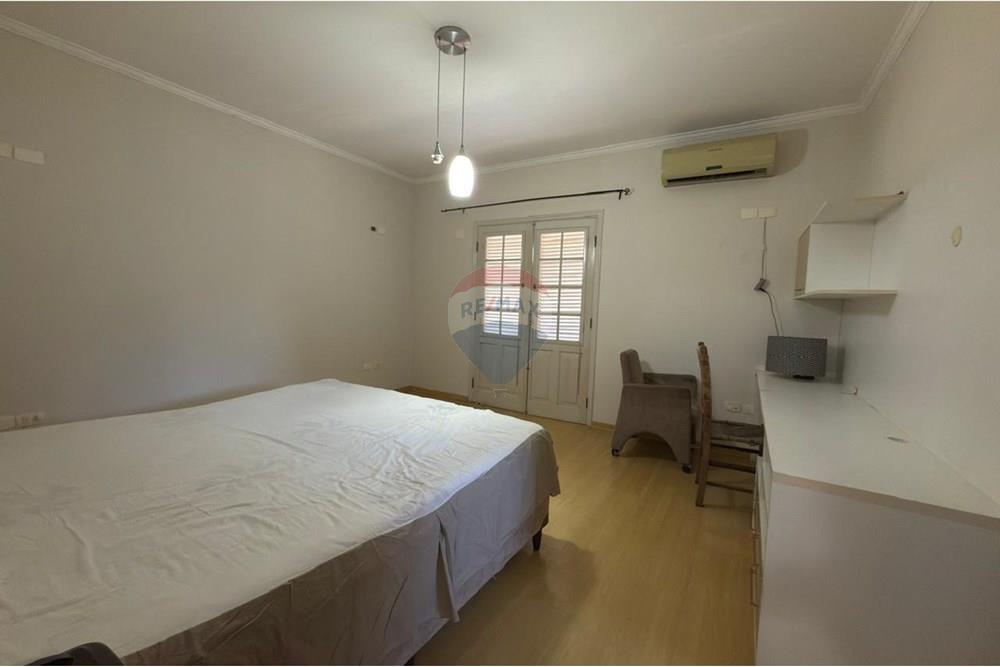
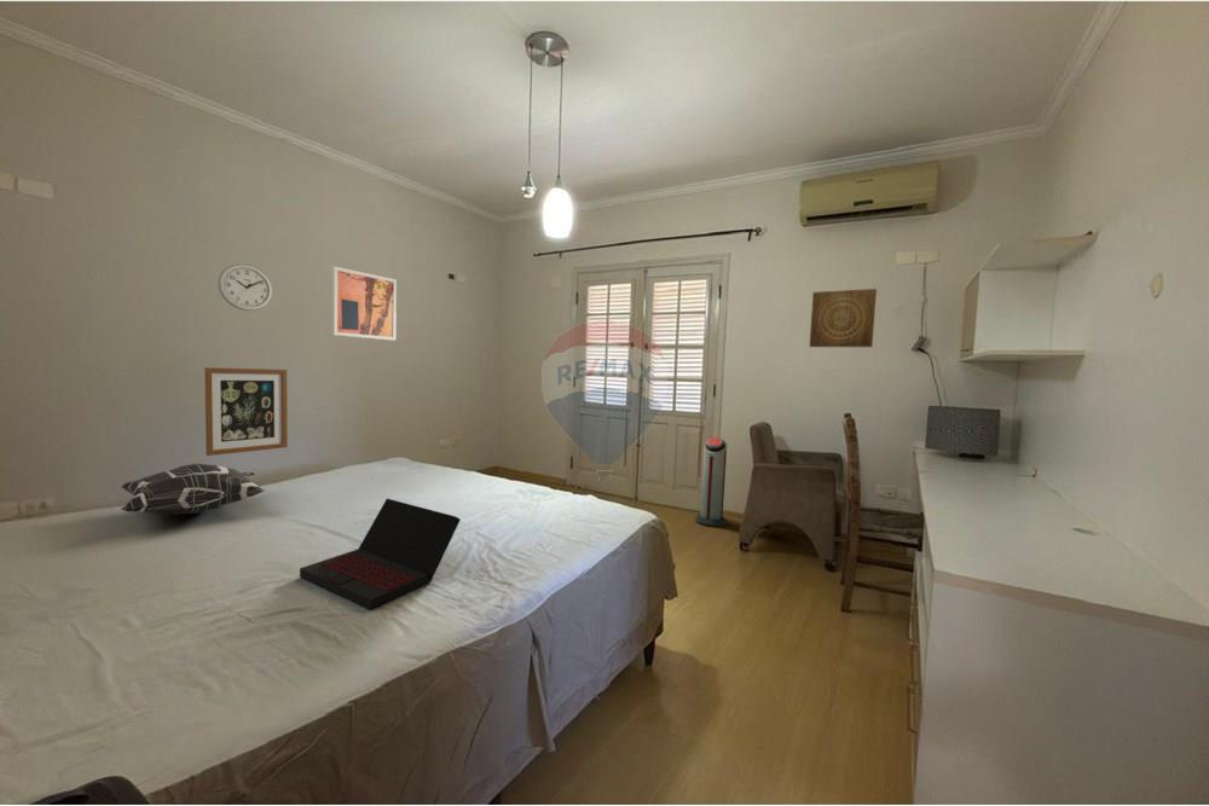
+ laptop [299,498,462,610]
+ wall art [809,288,878,348]
+ decorative pillow [120,463,266,516]
+ wall art [331,266,398,342]
+ air purifier [695,436,728,528]
+ wall clock [216,262,274,312]
+ wall art [203,366,289,457]
